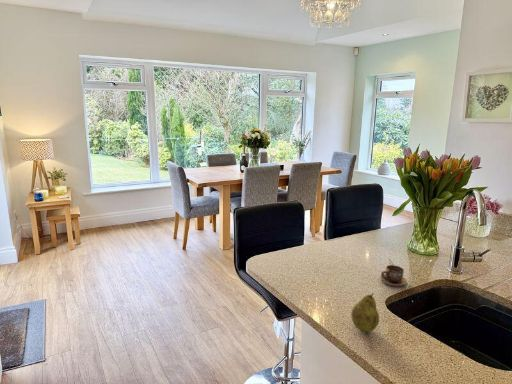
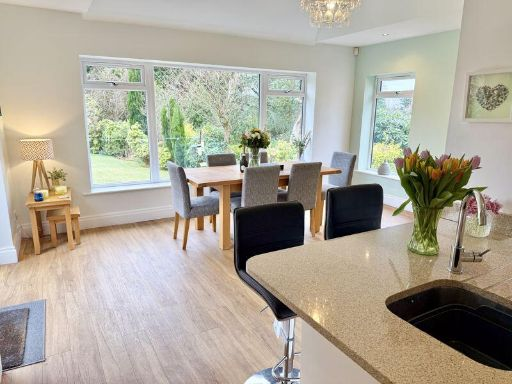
- cup [379,264,408,287]
- fruit [350,292,380,333]
